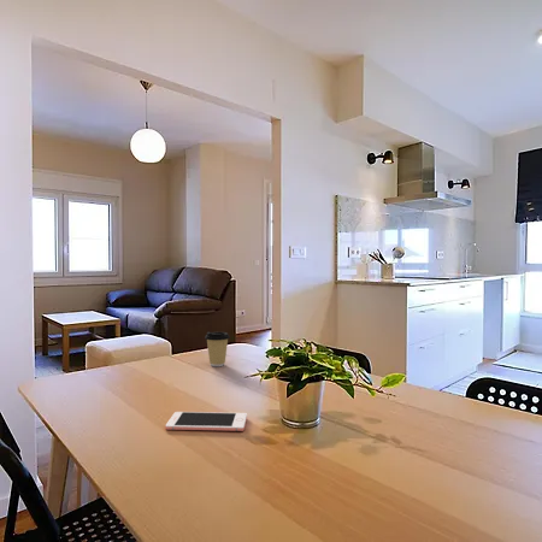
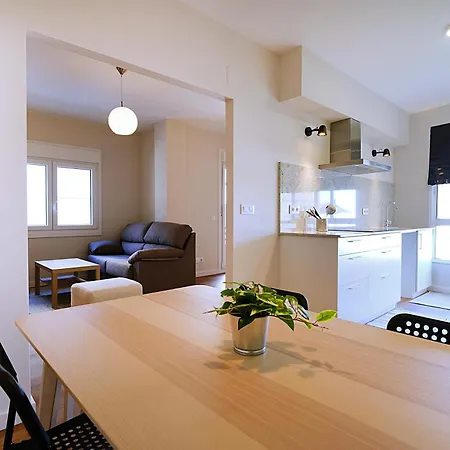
- coffee cup [204,331,231,367]
- cell phone [165,411,248,432]
